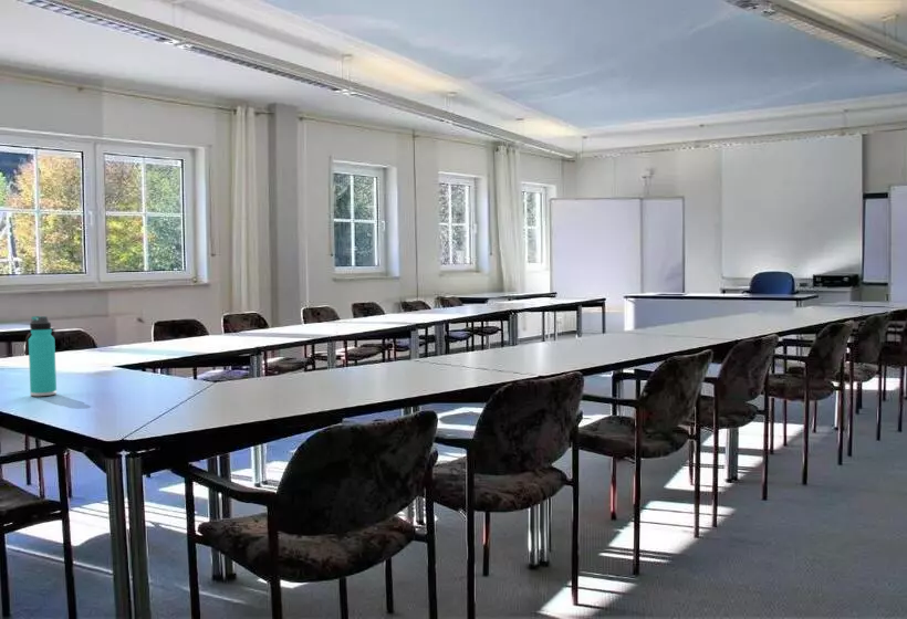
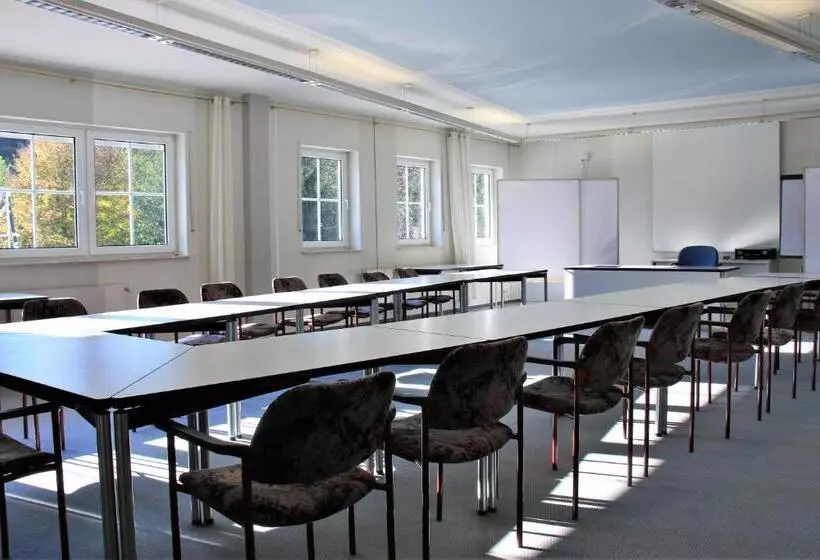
- thermos bottle [28,315,58,398]
